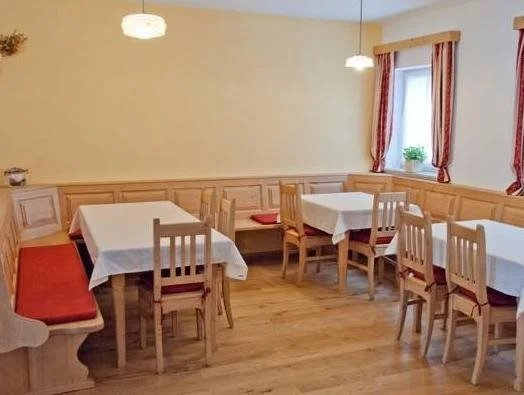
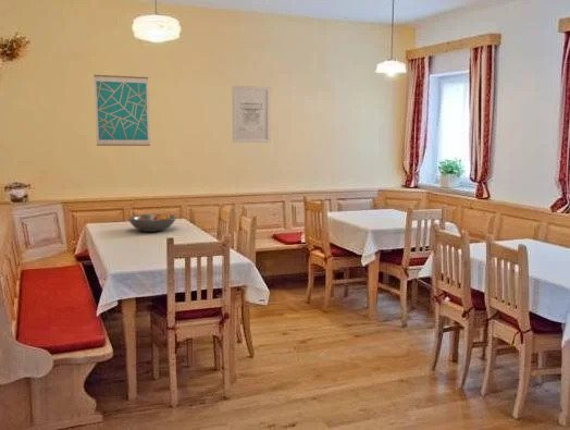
+ wall art [92,74,151,147]
+ wall art [231,85,271,144]
+ fruit bowl [127,211,177,233]
